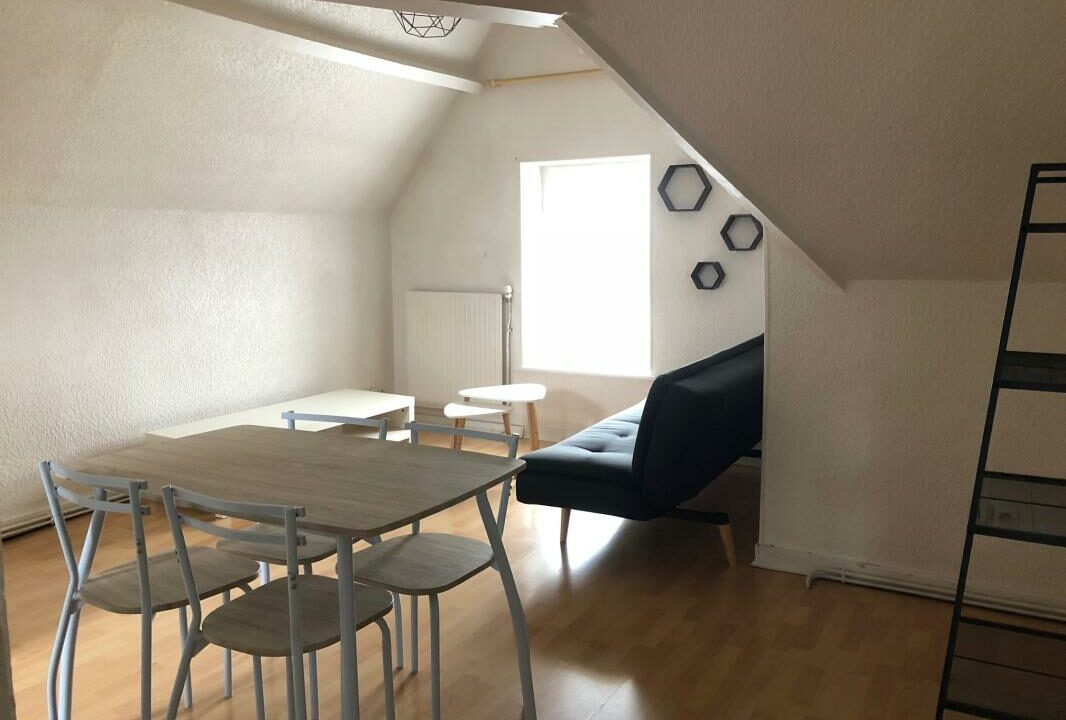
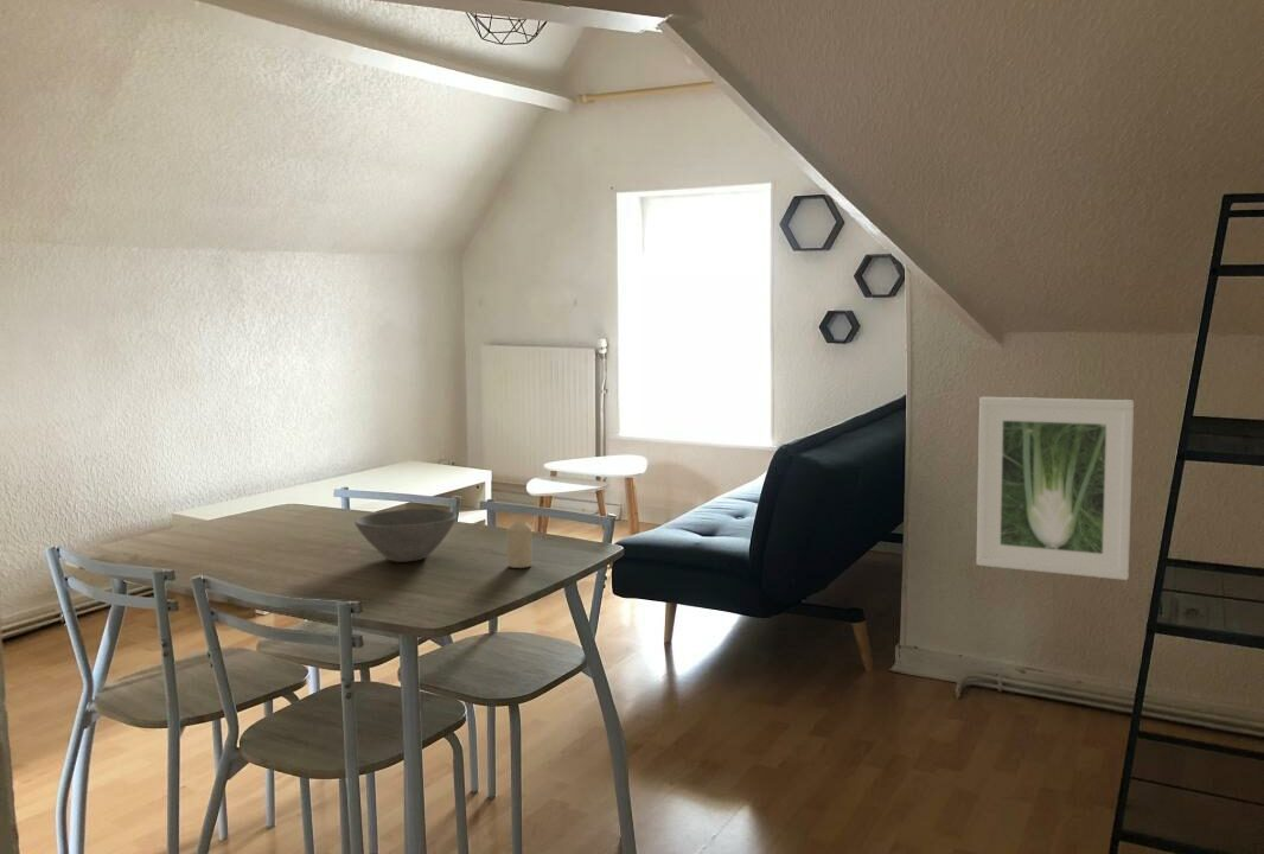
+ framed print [976,396,1135,581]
+ candle [506,520,534,569]
+ bowl [353,508,458,563]
